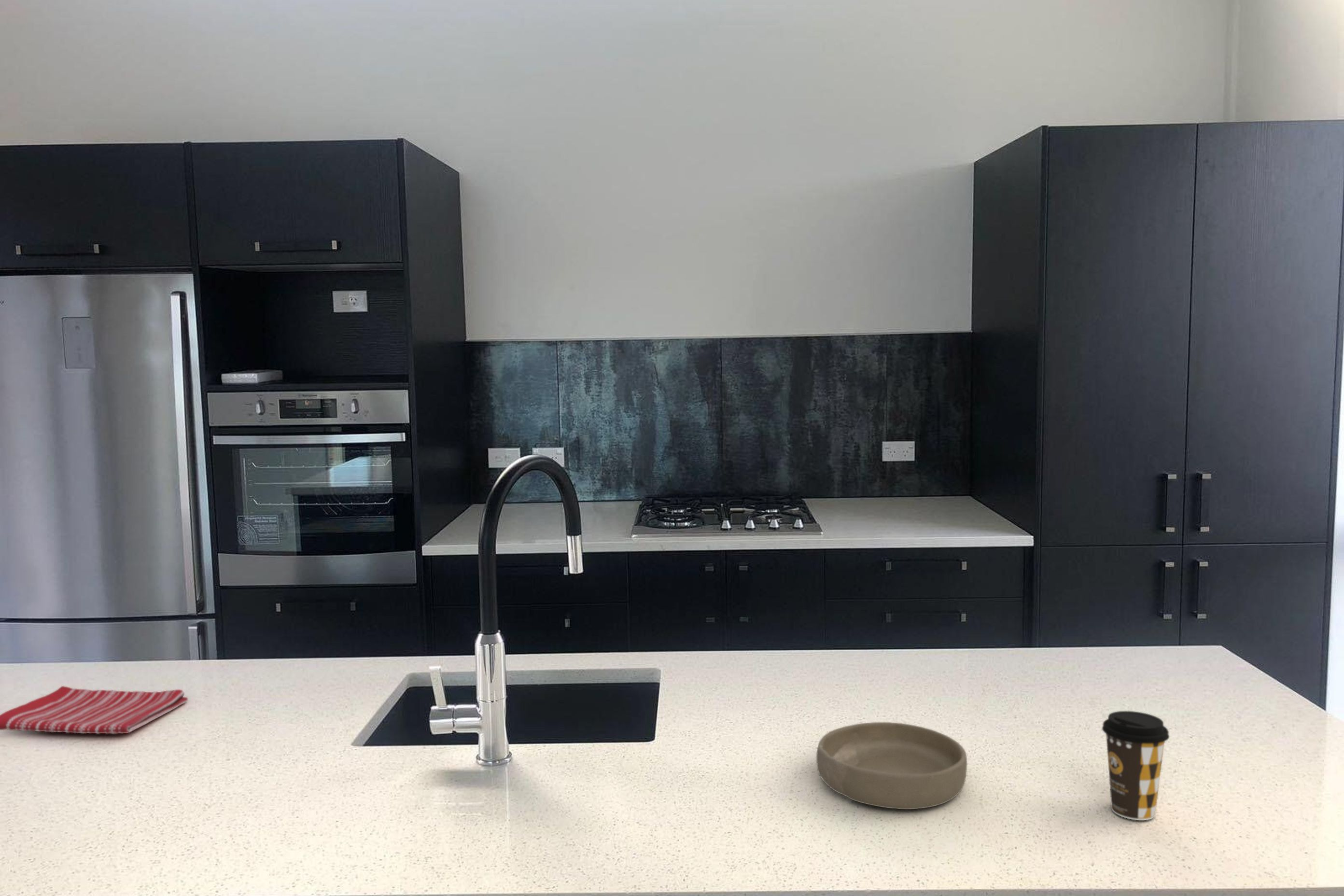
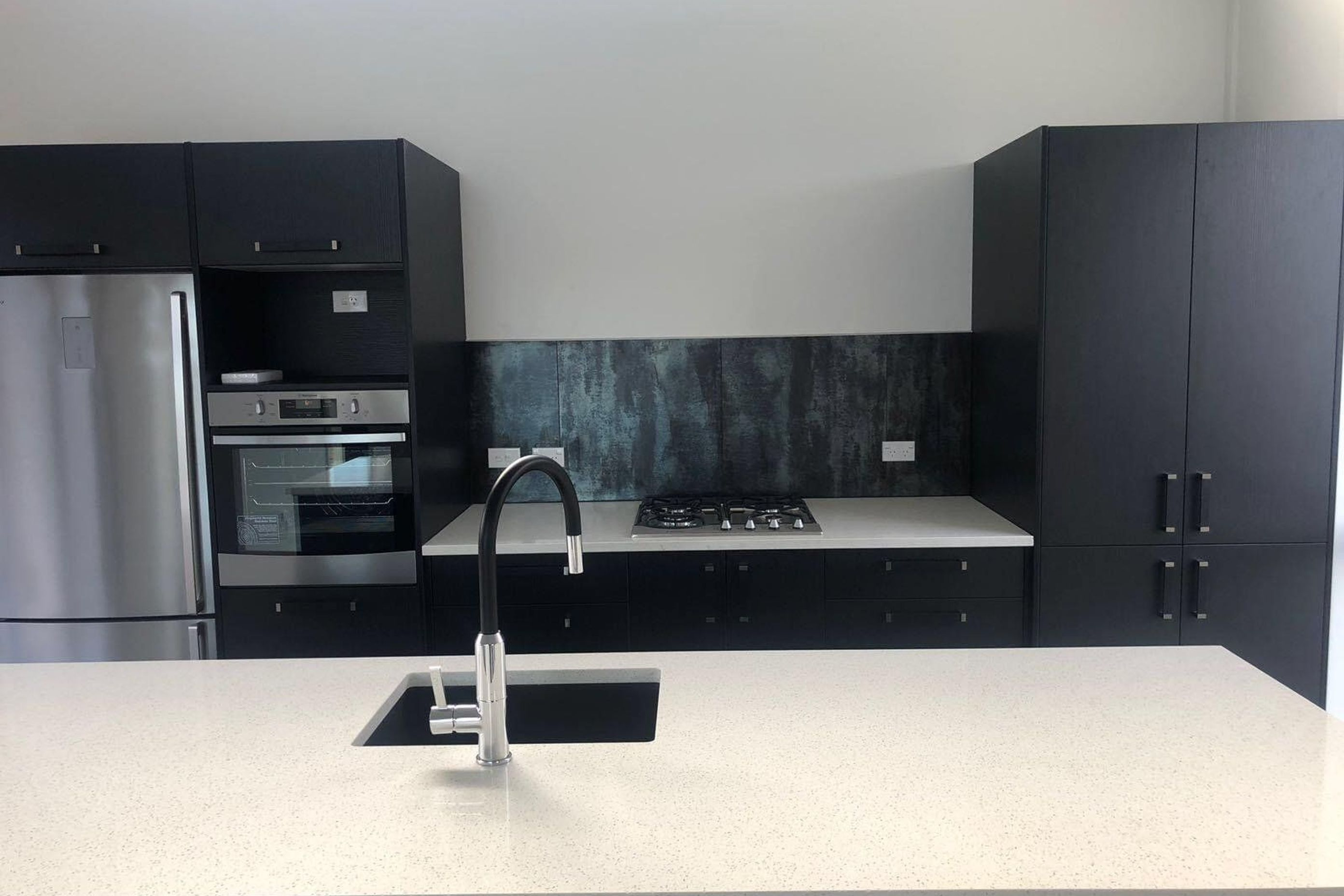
- bowl [816,722,967,810]
- coffee cup [1102,711,1170,821]
- dish towel [0,686,188,734]
